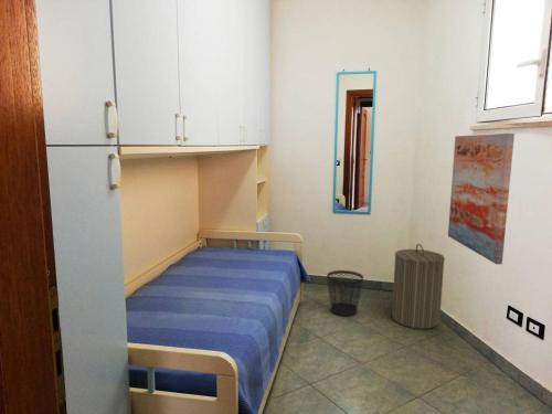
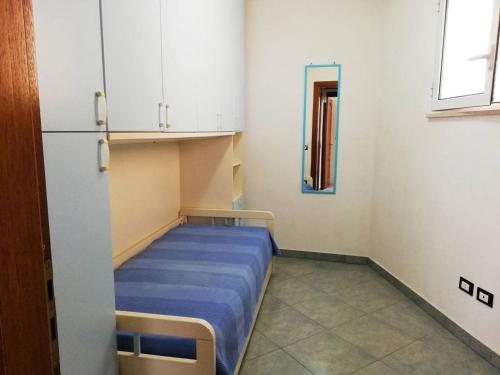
- wall art [447,131,516,265]
- laundry hamper [391,243,446,330]
- wastebasket [326,269,364,317]
